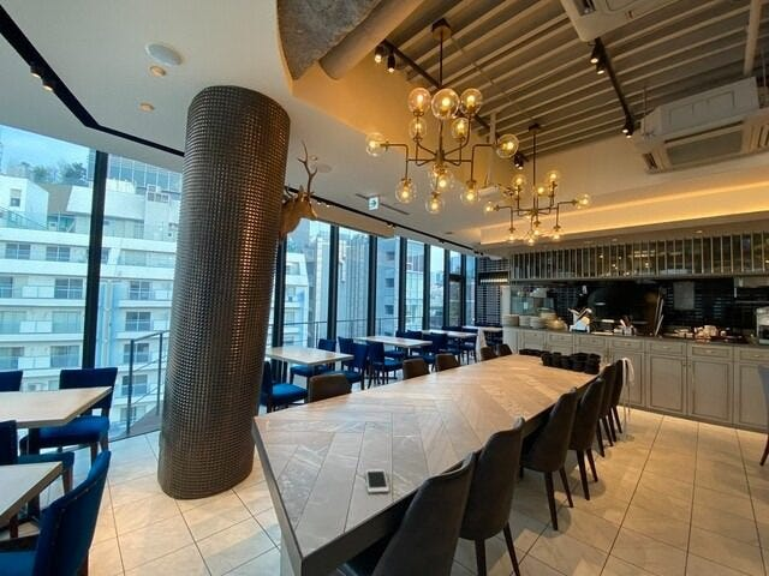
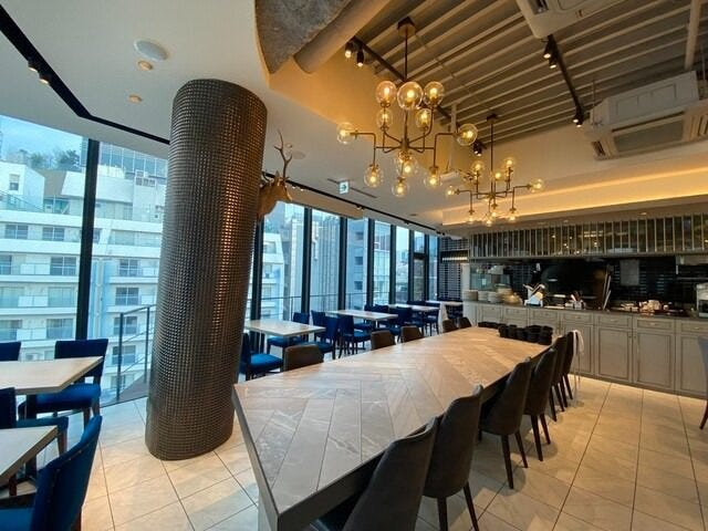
- cell phone [364,468,391,494]
